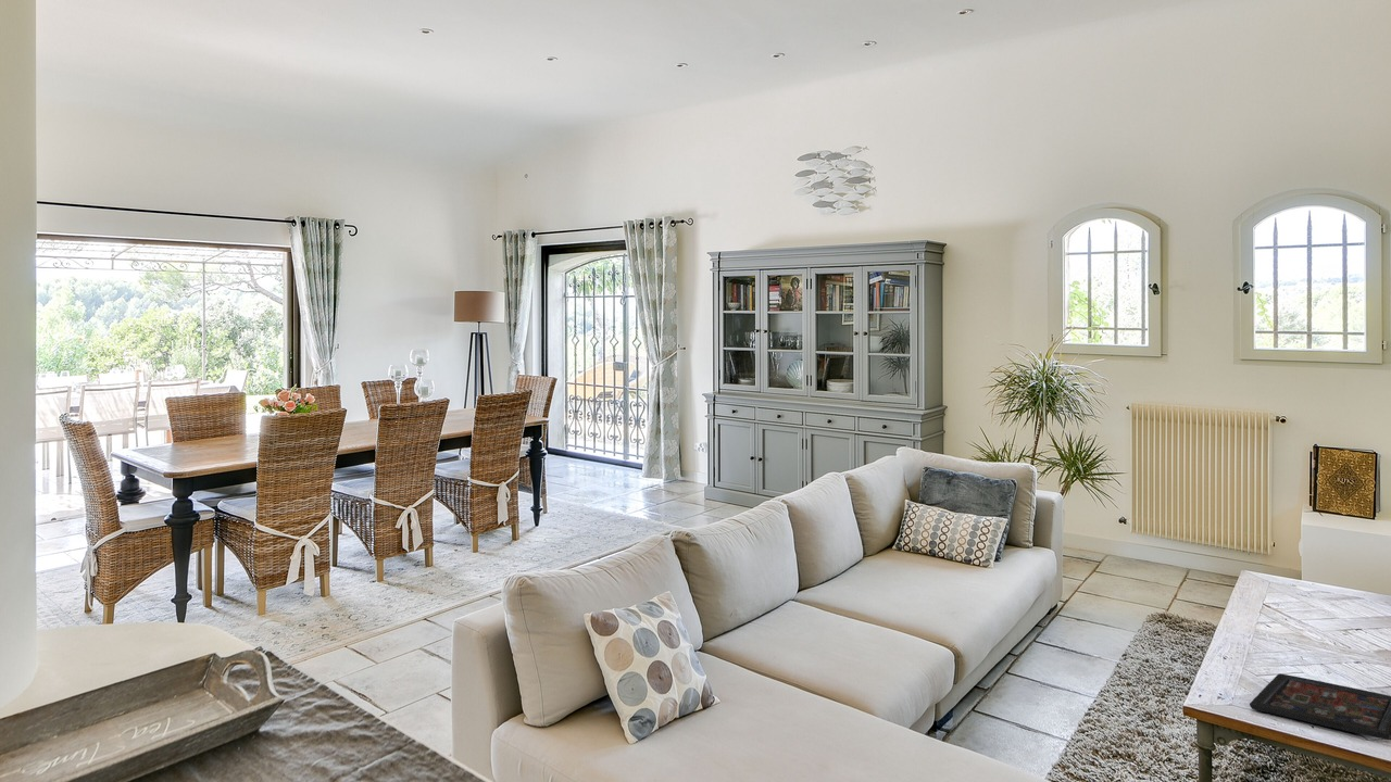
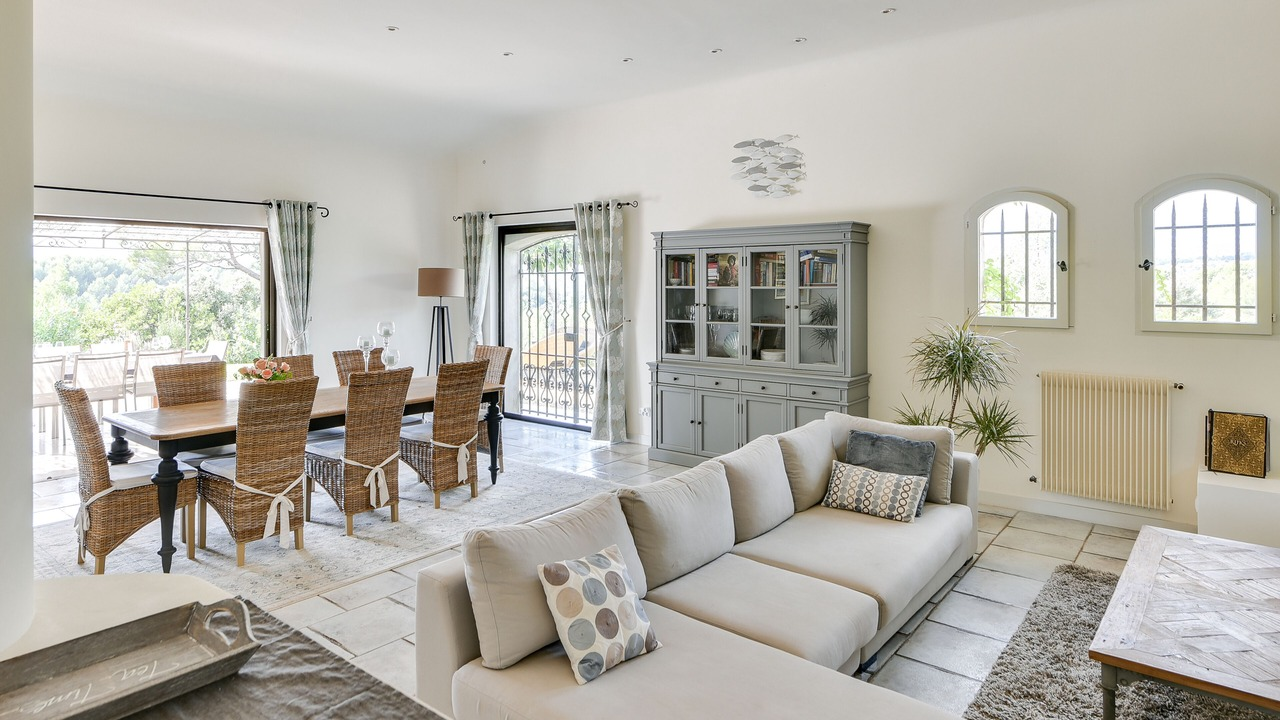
- decorative tray [1249,672,1391,741]
